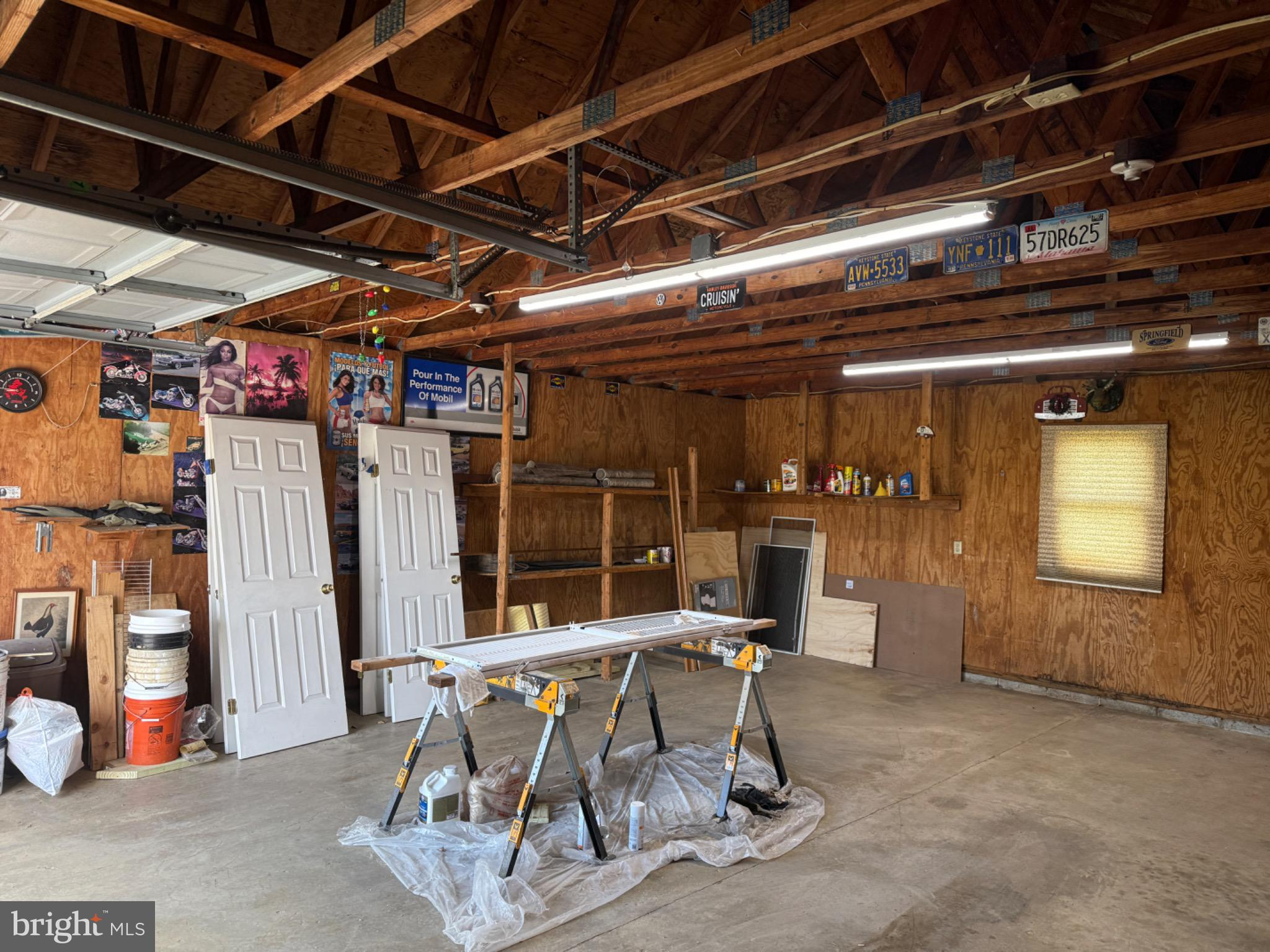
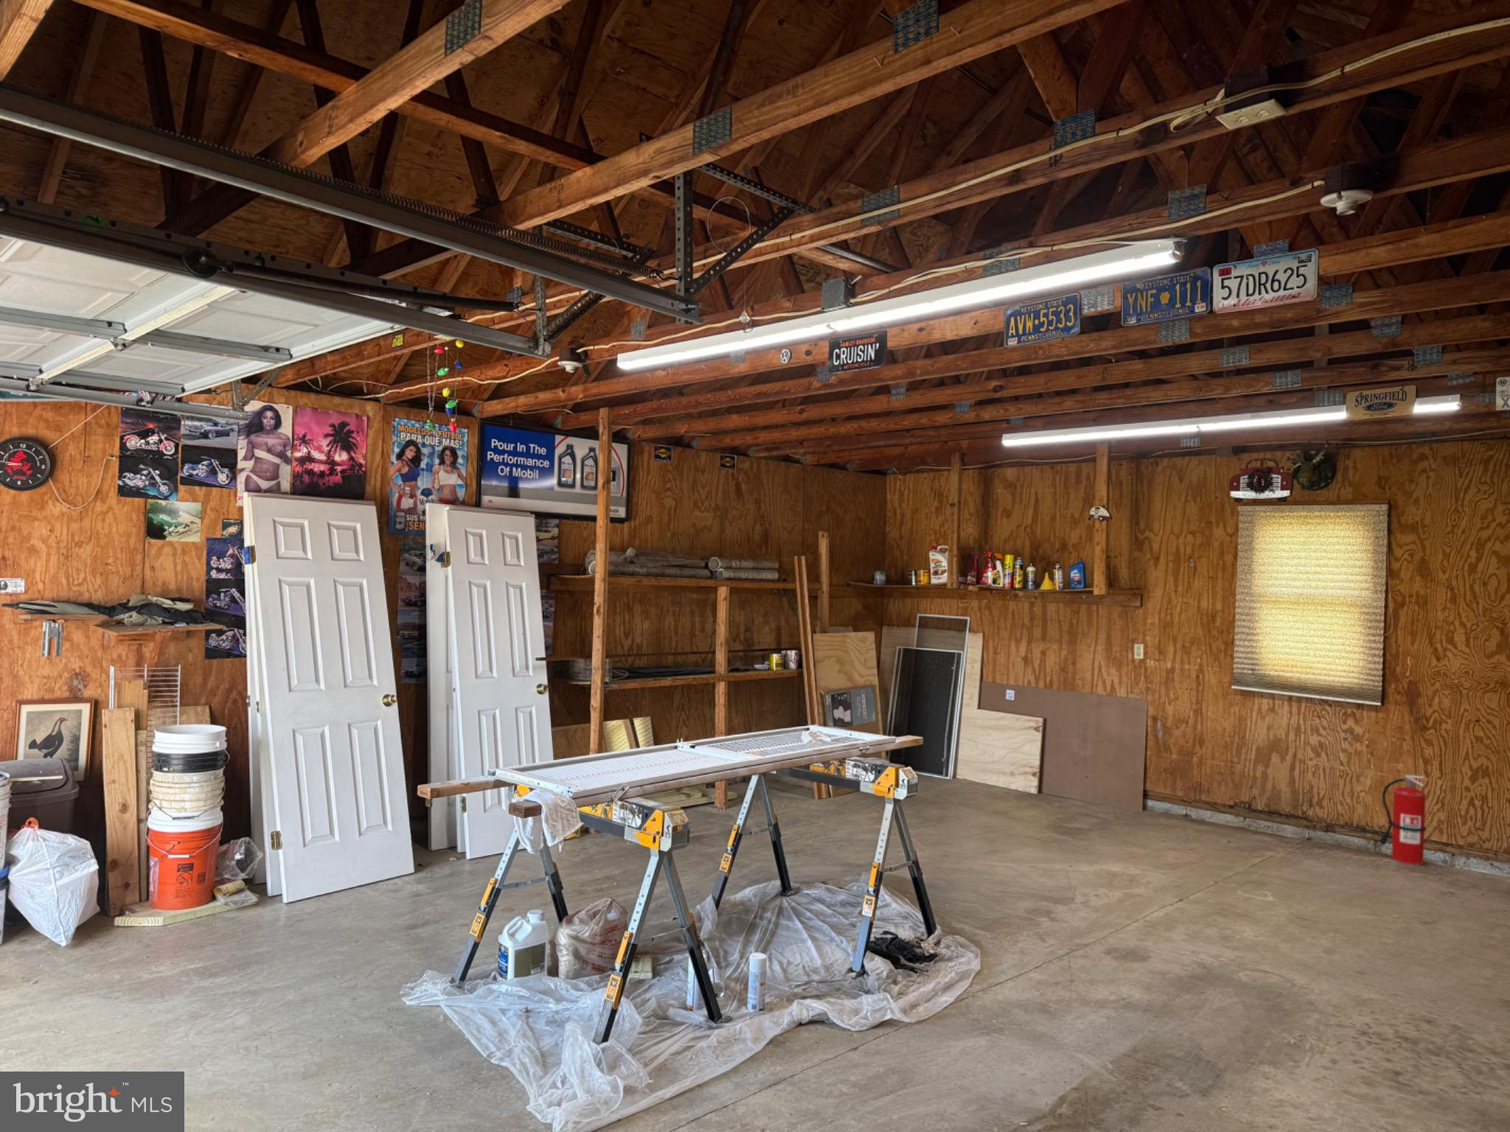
+ fire extinguisher [1378,774,1427,866]
